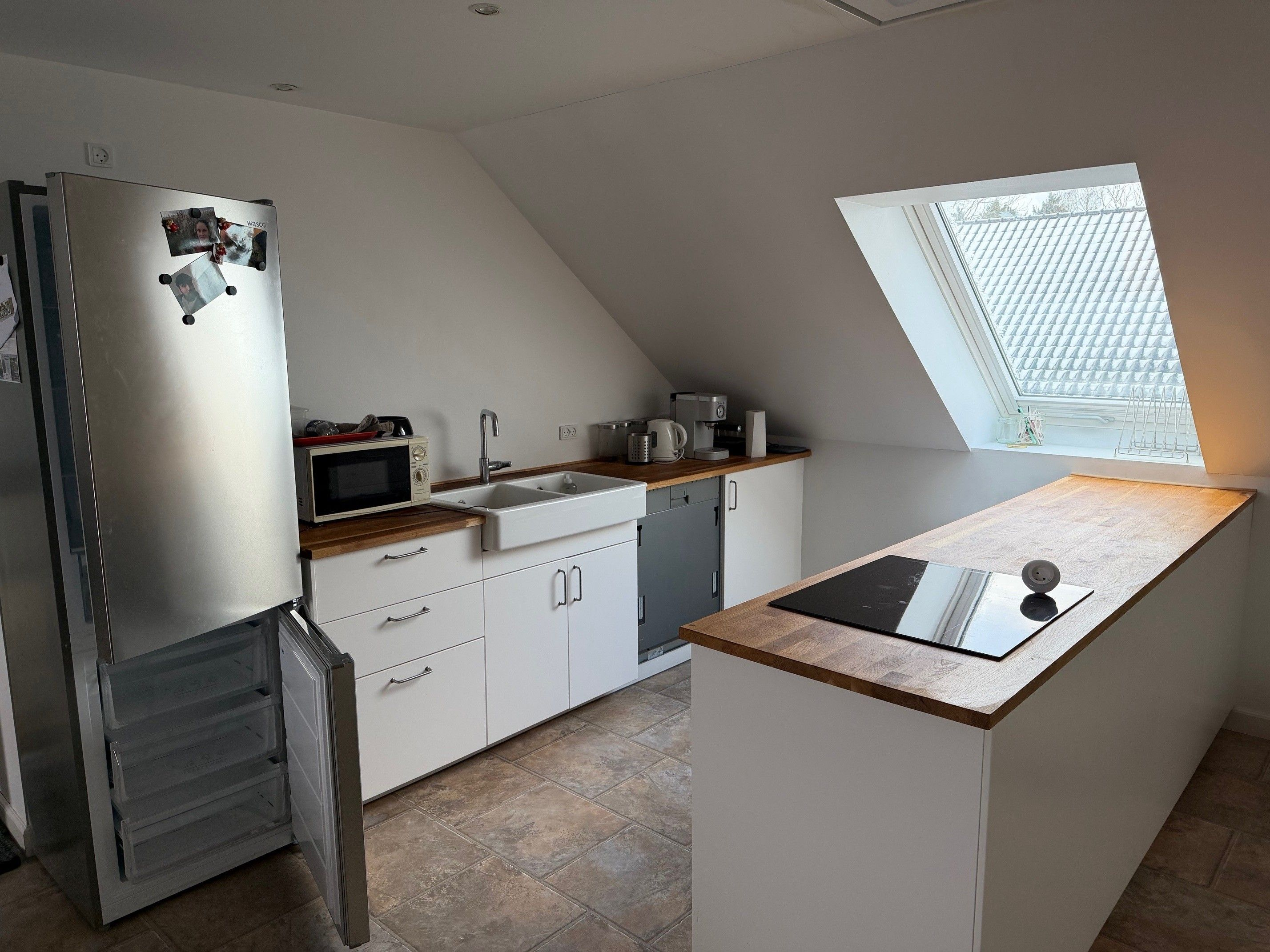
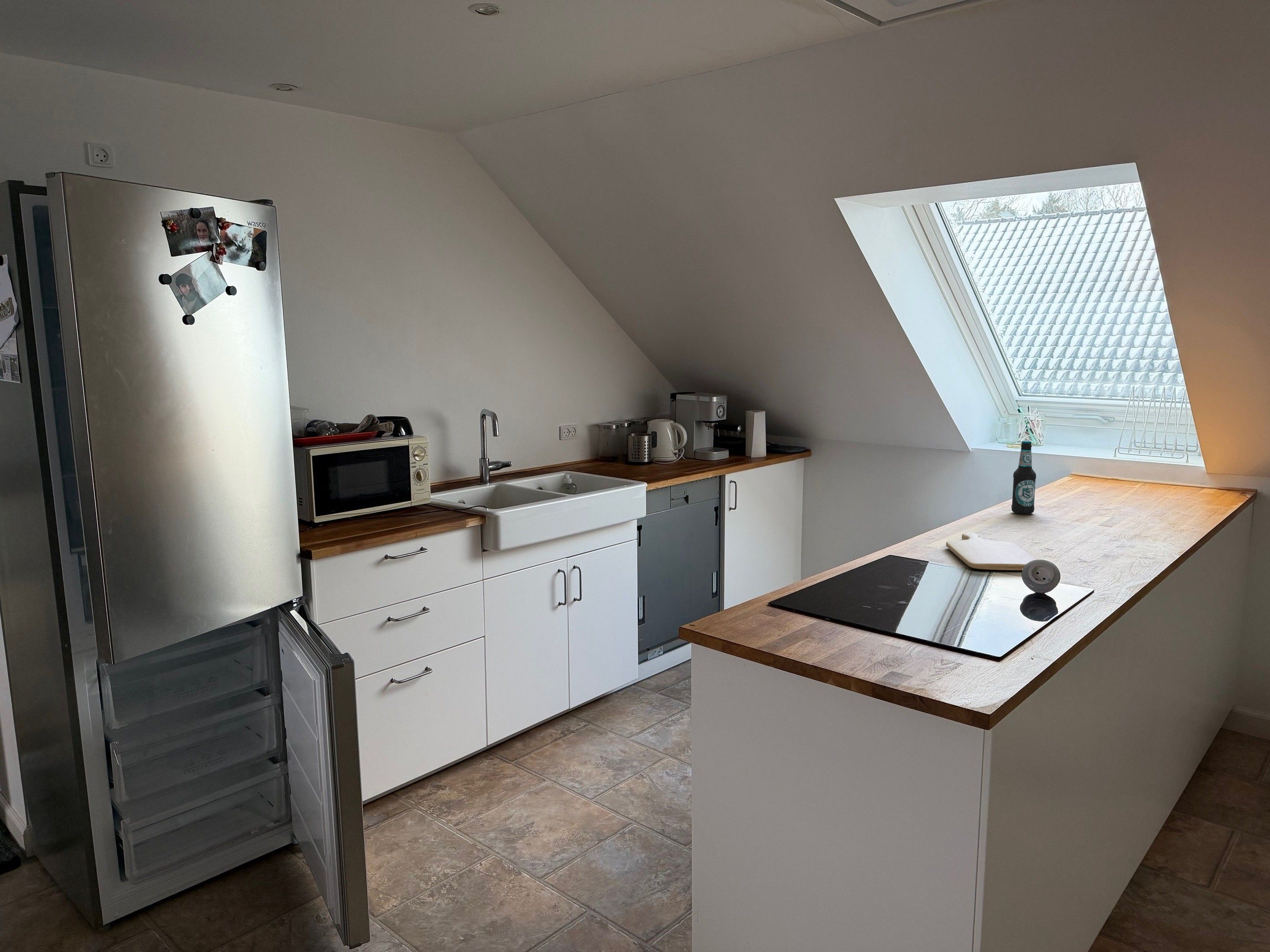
+ chopping board [945,532,1039,571]
+ bottle [1011,440,1037,515]
